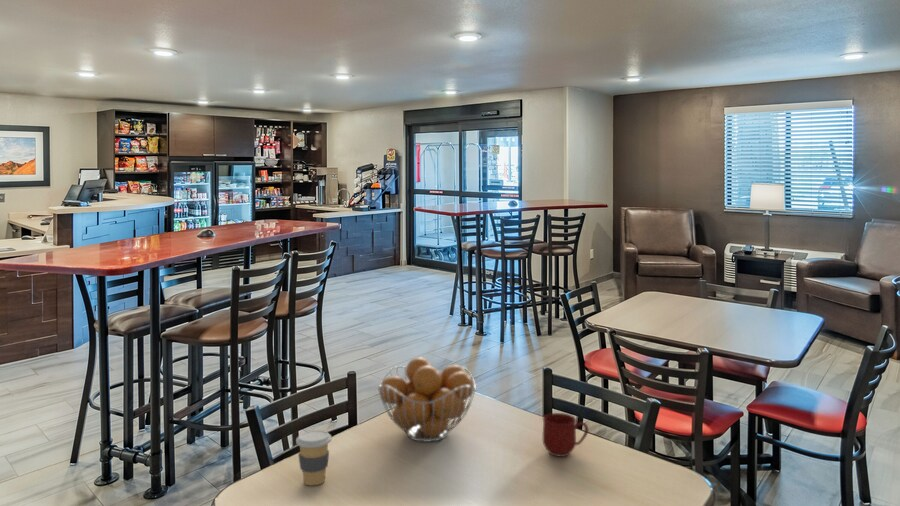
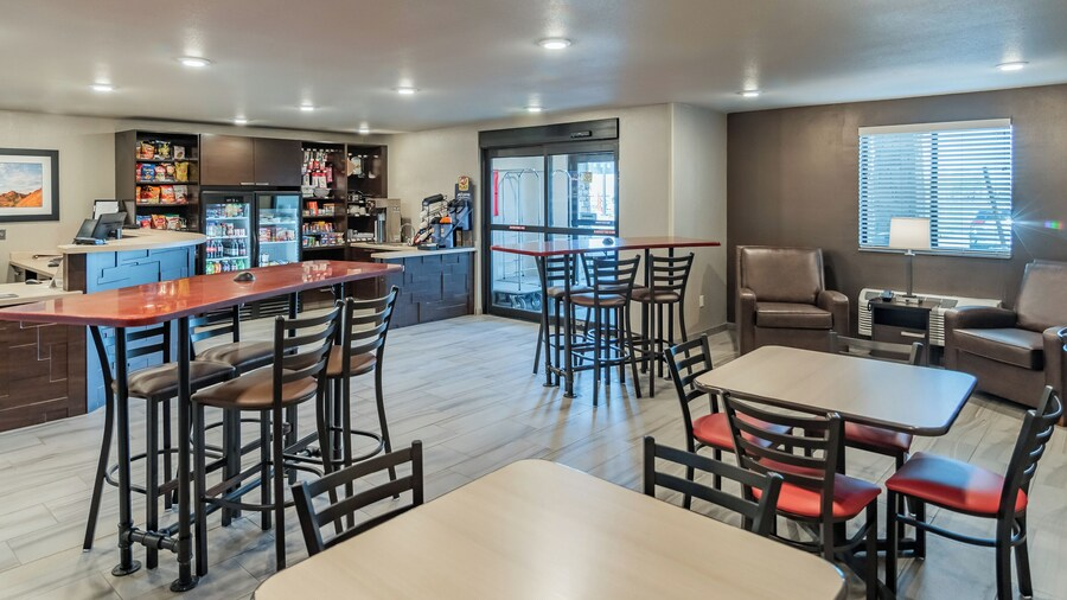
- mug [542,412,589,458]
- fruit basket [377,356,477,443]
- coffee cup [295,429,333,486]
